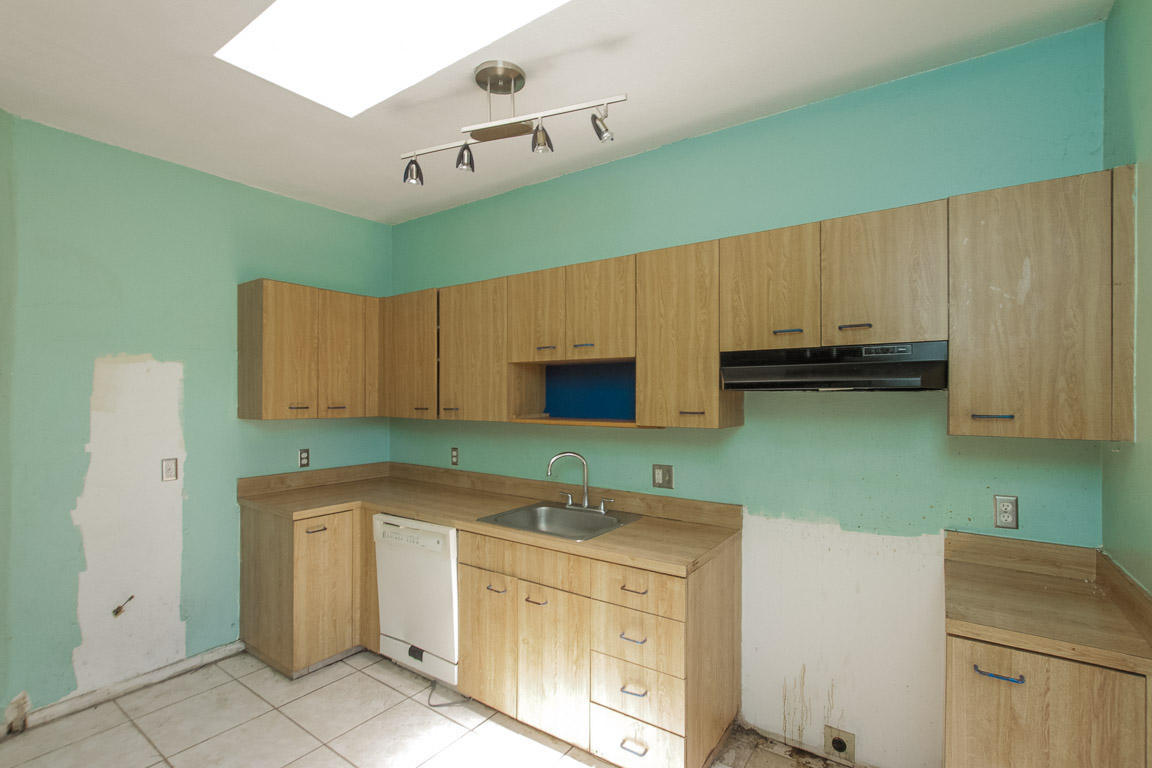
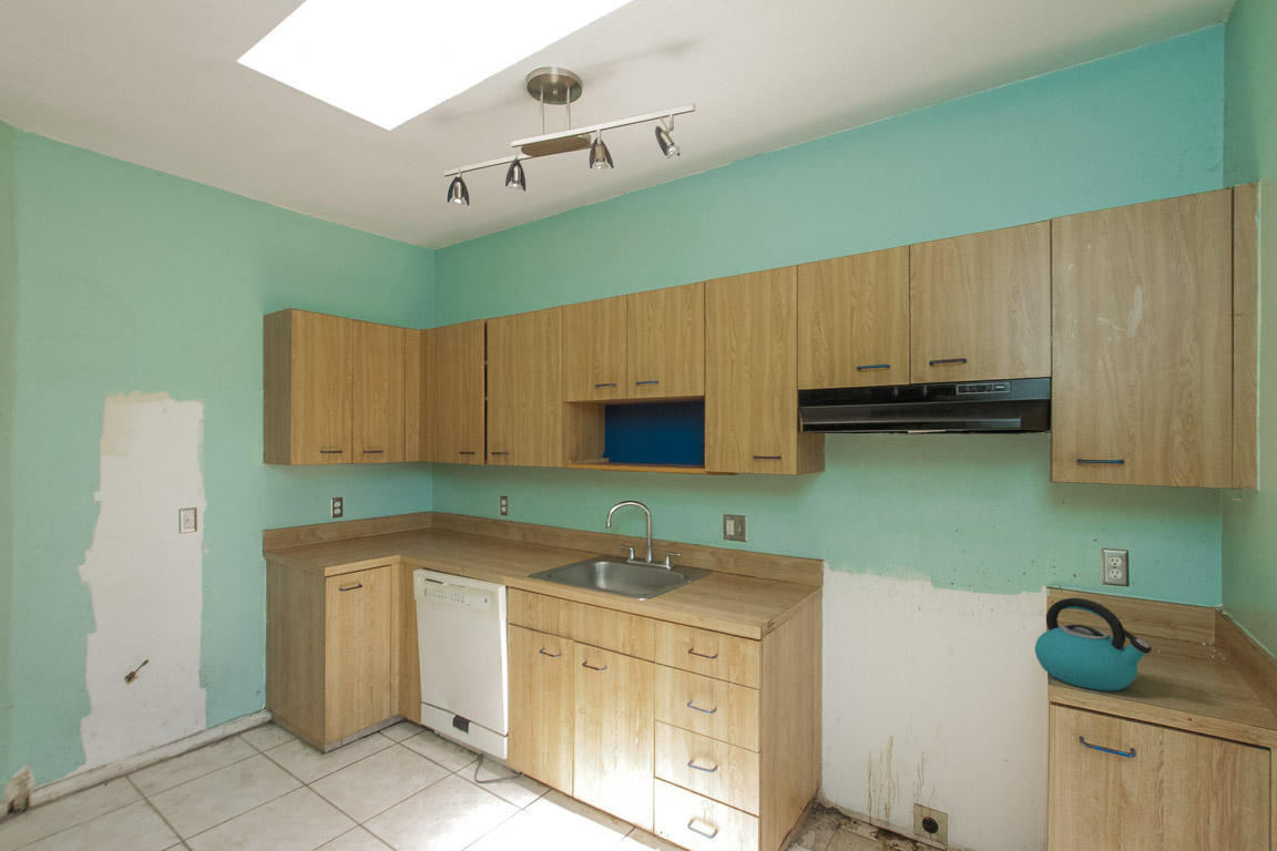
+ kettle [1034,597,1153,693]
